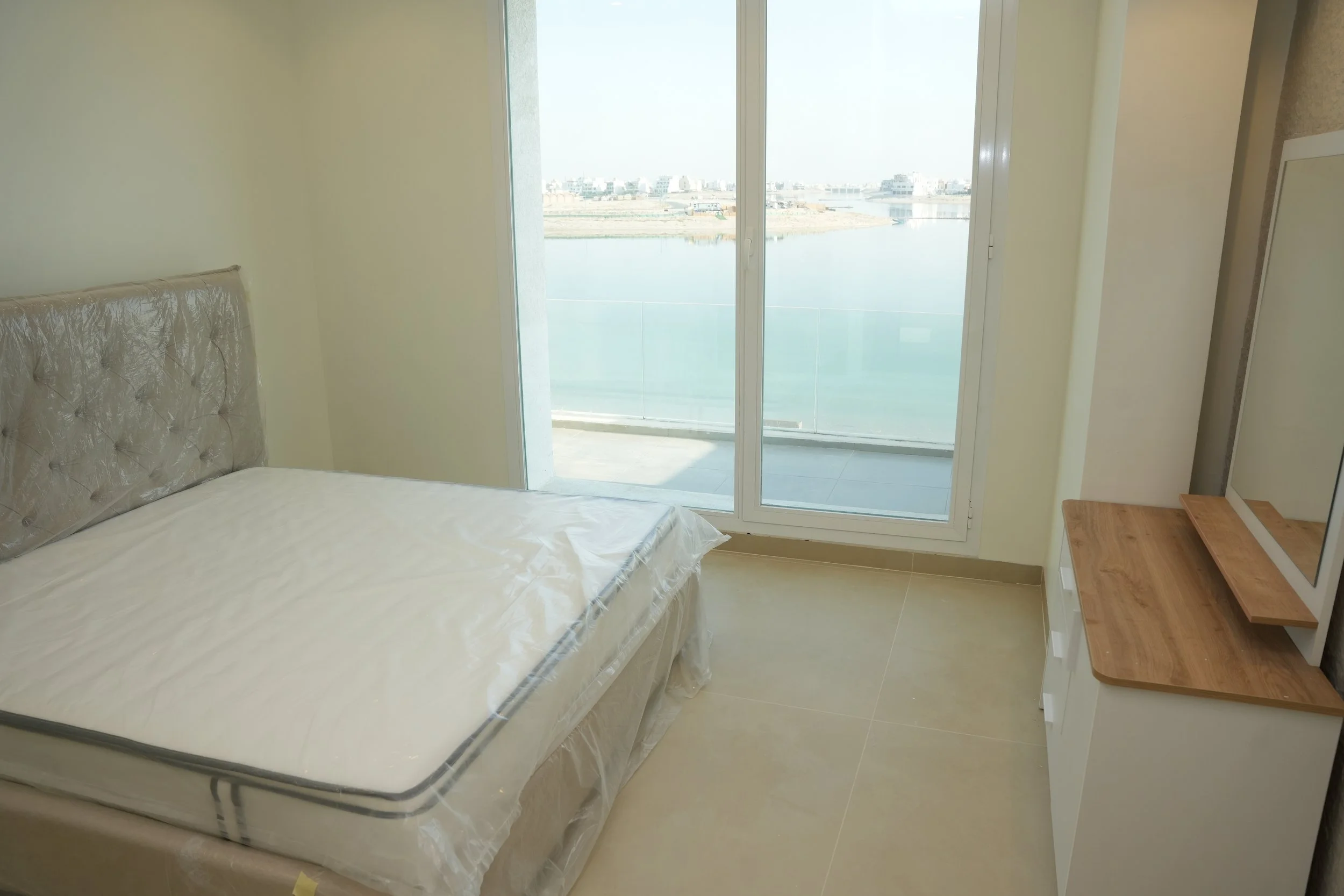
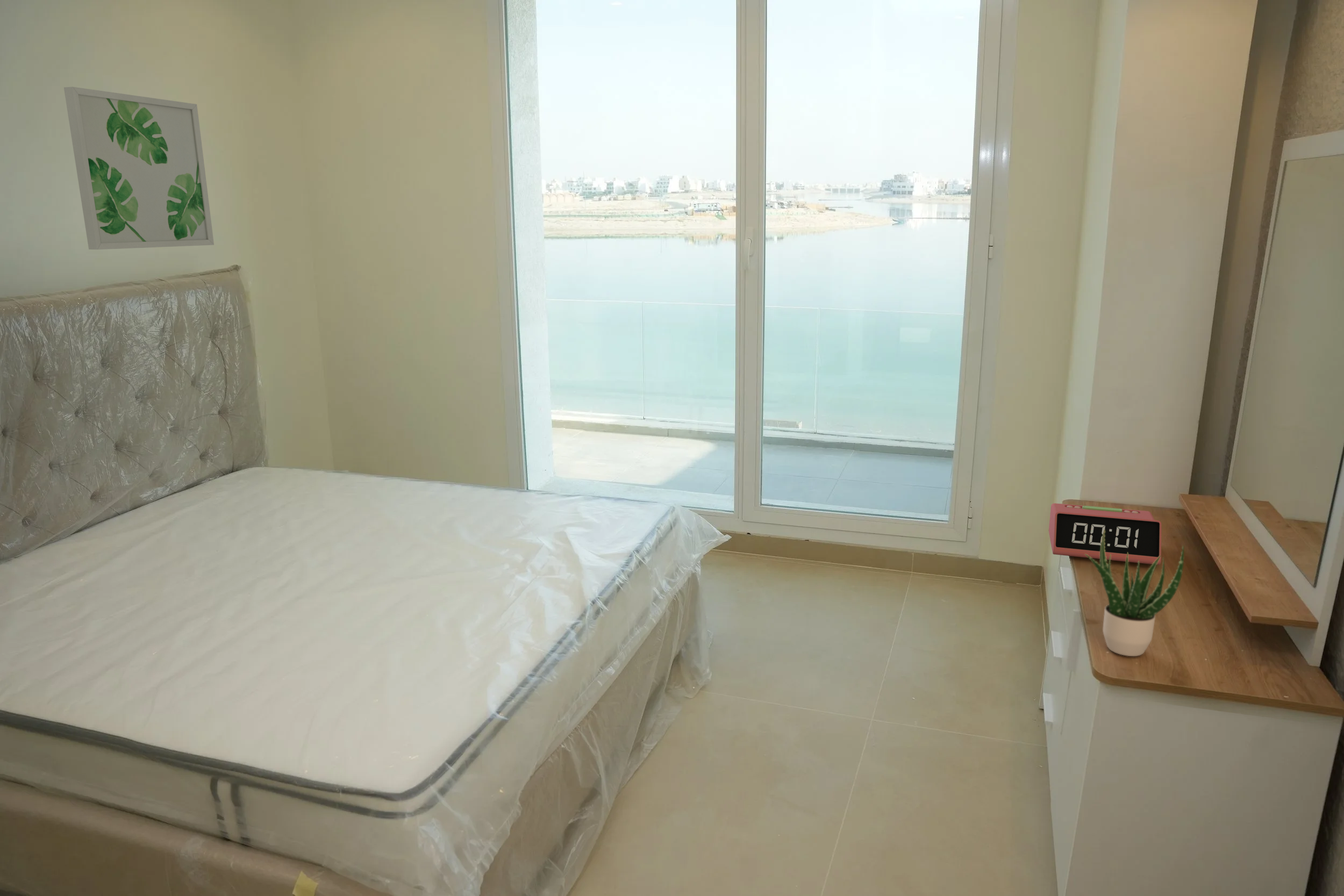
+ wall art [63,87,215,250]
+ potted plant [1085,529,1184,657]
+ alarm clock [1048,503,1162,565]
